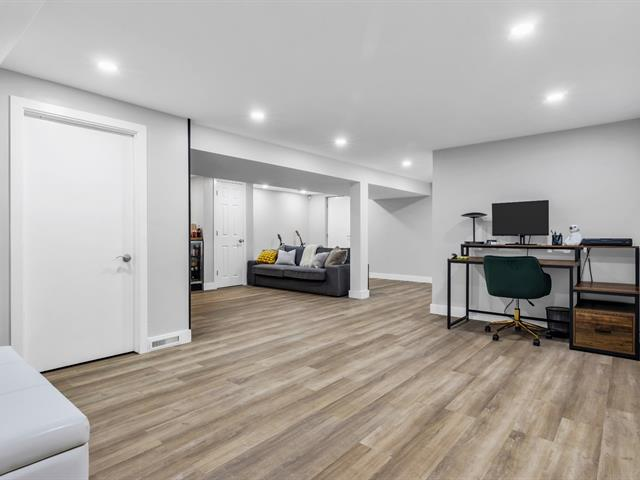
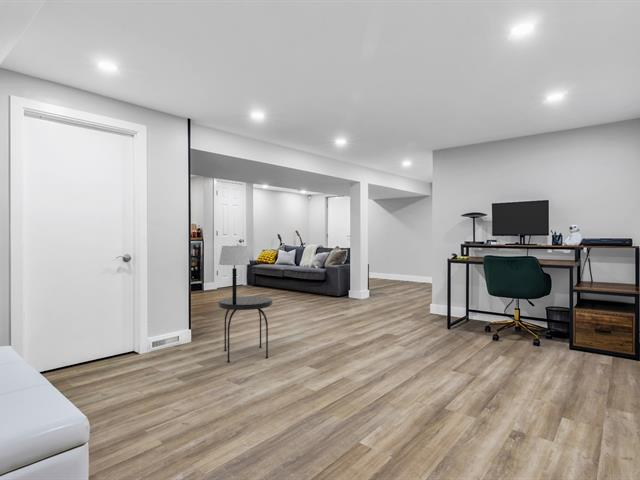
+ table lamp [218,245,251,302]
+ side table [217,295,273,363]
